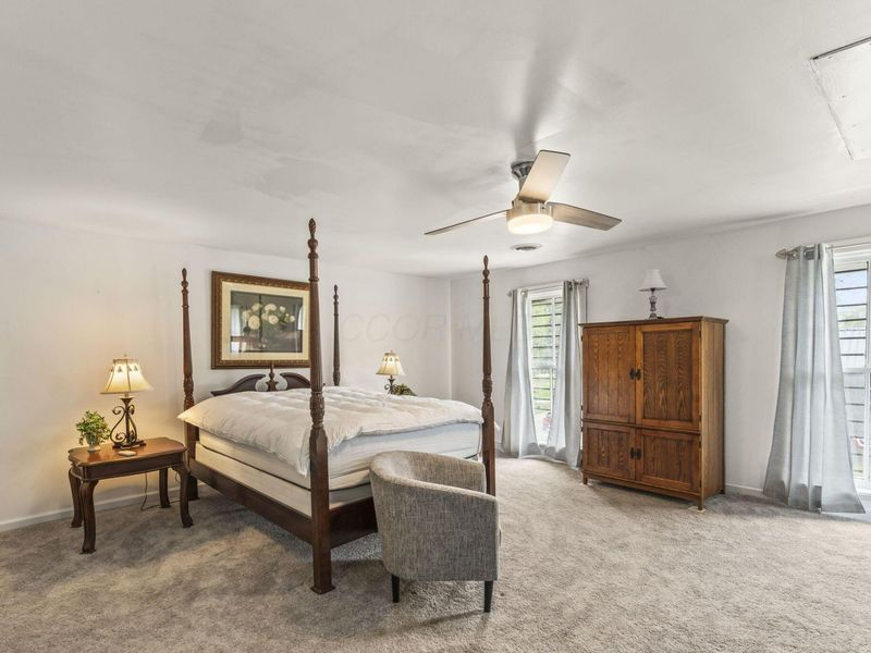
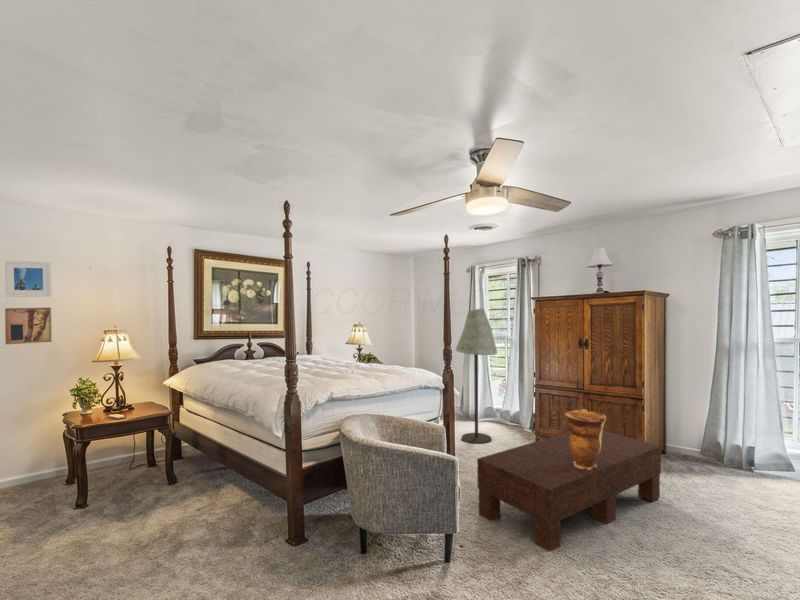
+ wall art [4,307,53,345]
+ coffee table [476,430,662,552]
+ decorative vase [564,408,607,469]
+ floor lamp [454,307,499,445]
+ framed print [4,260,52,298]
